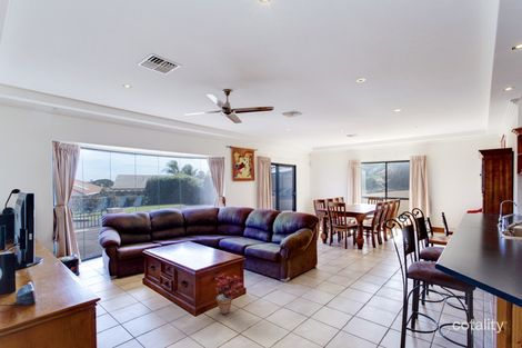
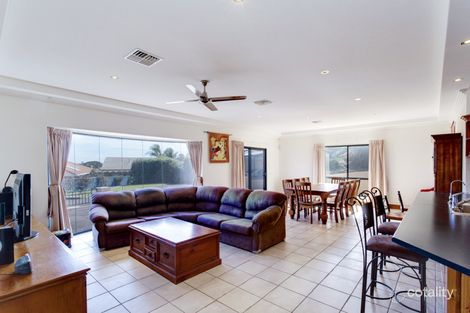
- potted plant [214,272,244,315]
